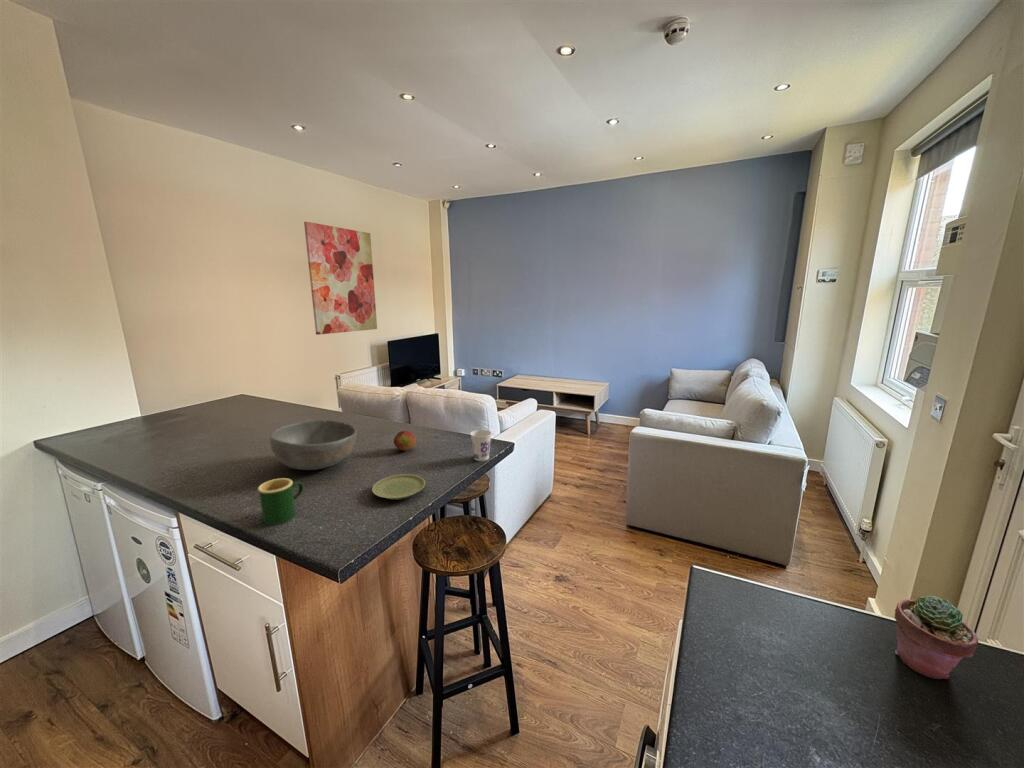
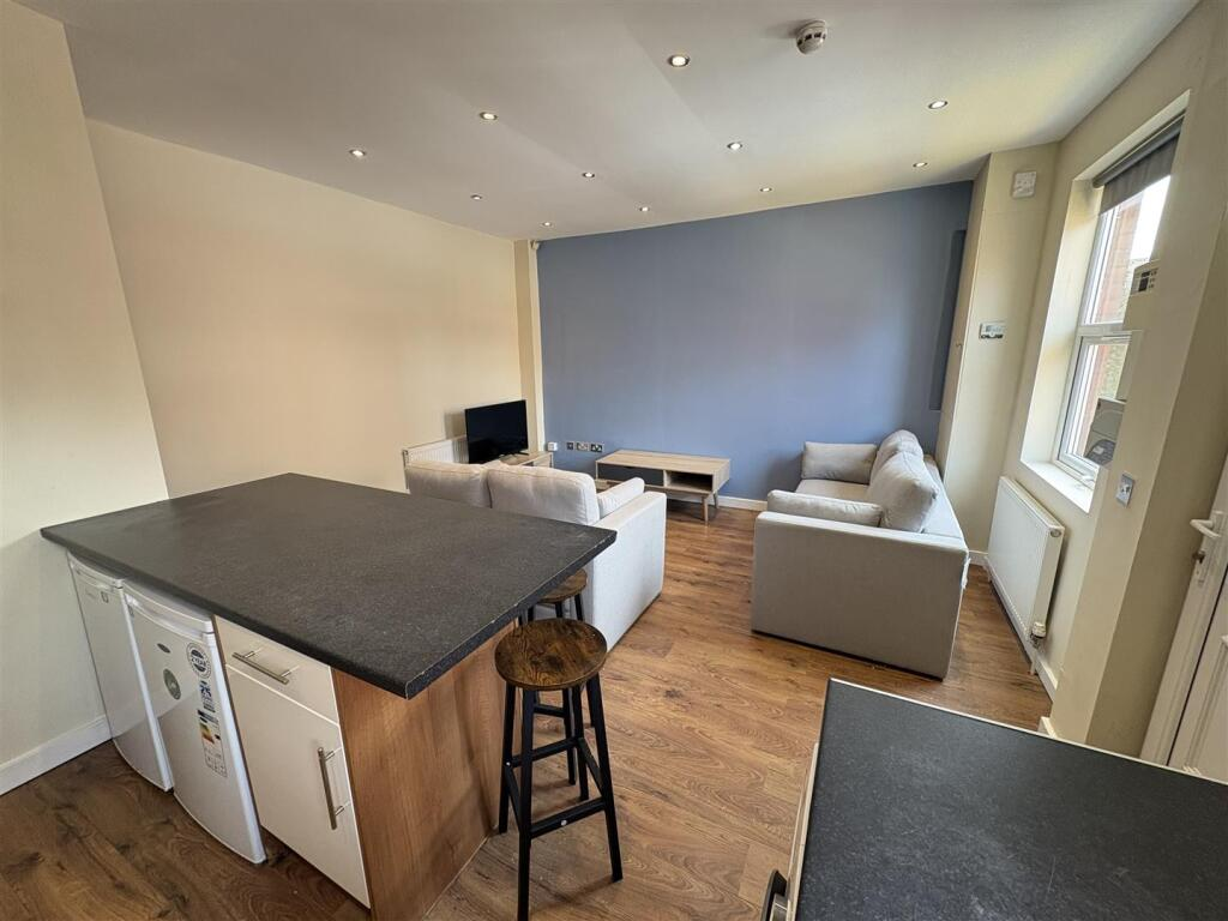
- cup [469,429,493,462]
- apple [393,430,417,452]
- wall art [303,221,378,336]
- plate [371,473,426,500]
- bowl [269,419,357,471]
- potted succulent [893,594,979,680]
- mug [257,477,304,526]
